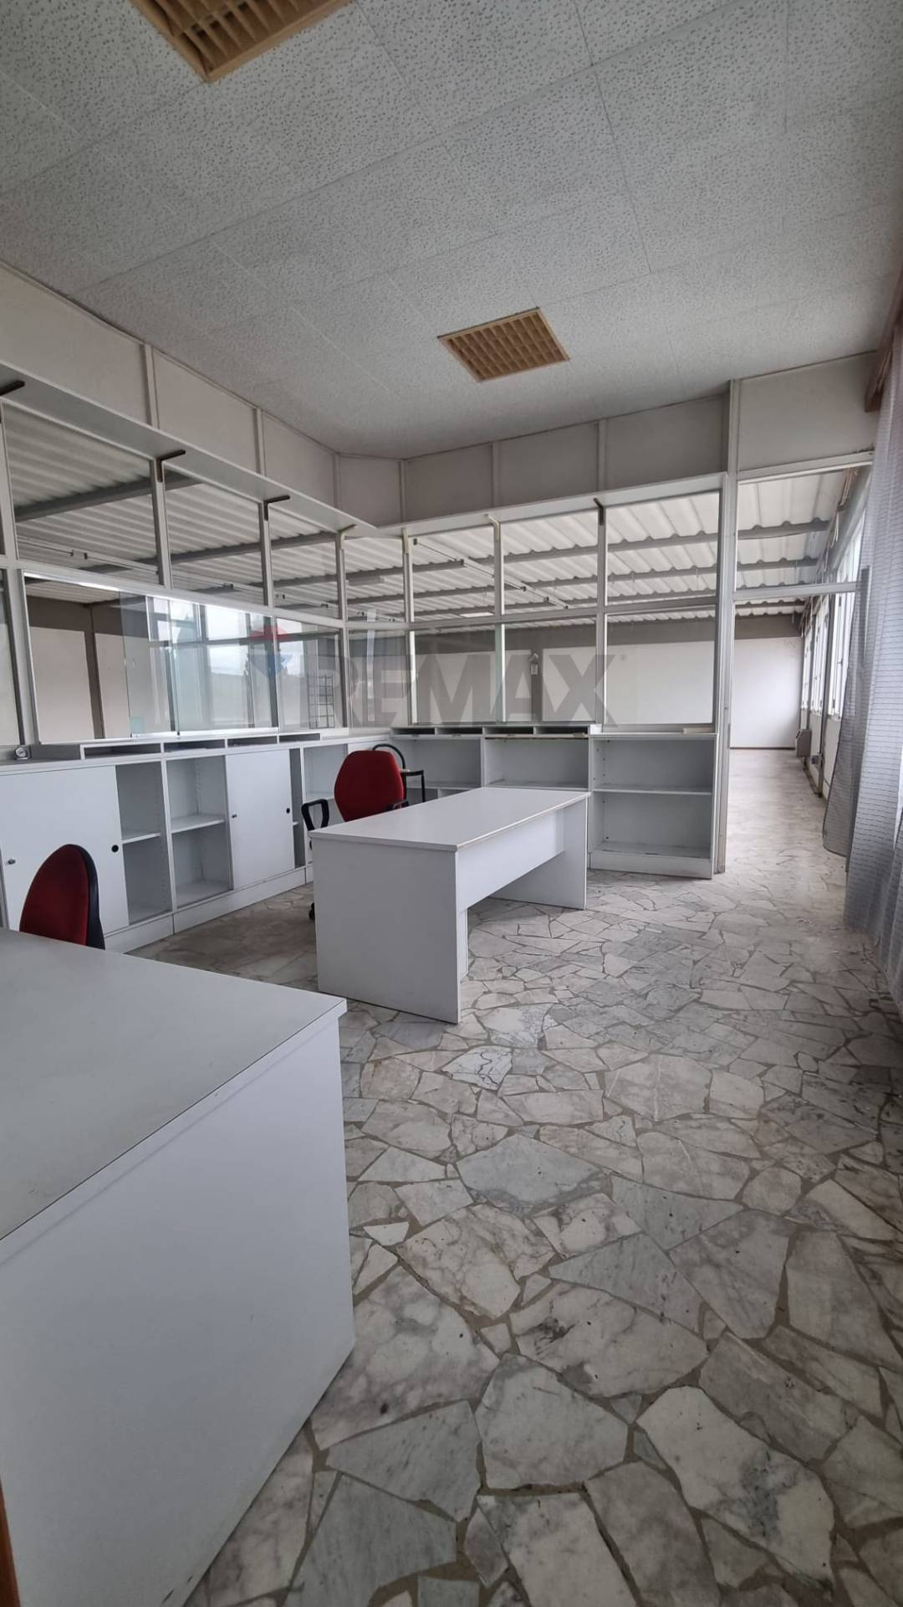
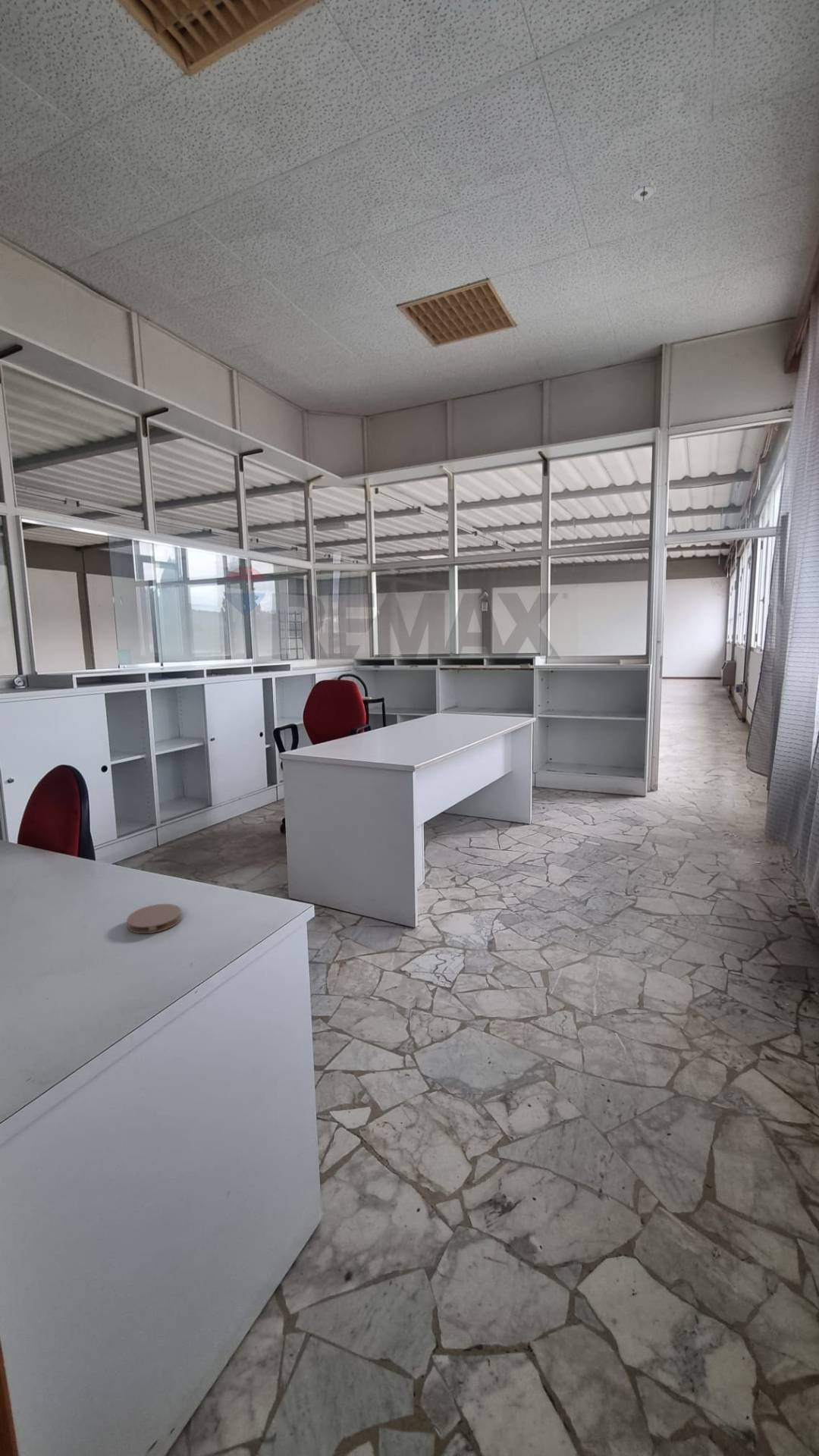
+ smoke detector [629,180,657,206]
+ coaster [126,903,183,934]
